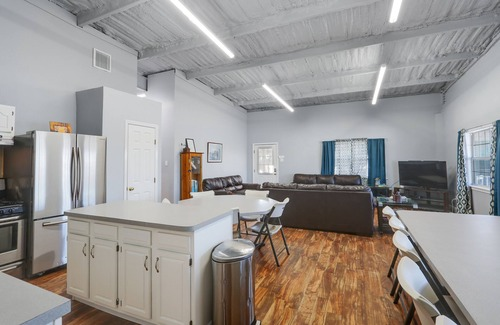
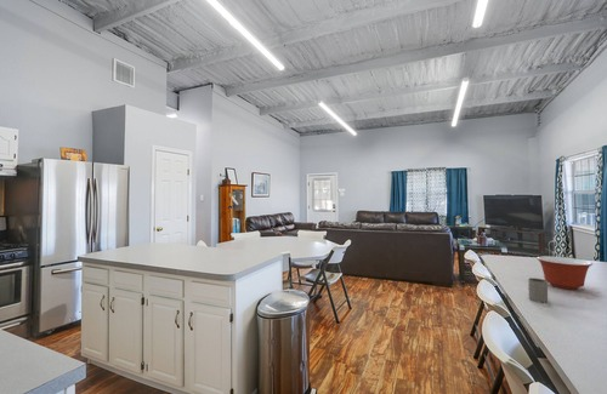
+ mug [527,276,549,303]
+ mixing bowl [535,256,594,291]
